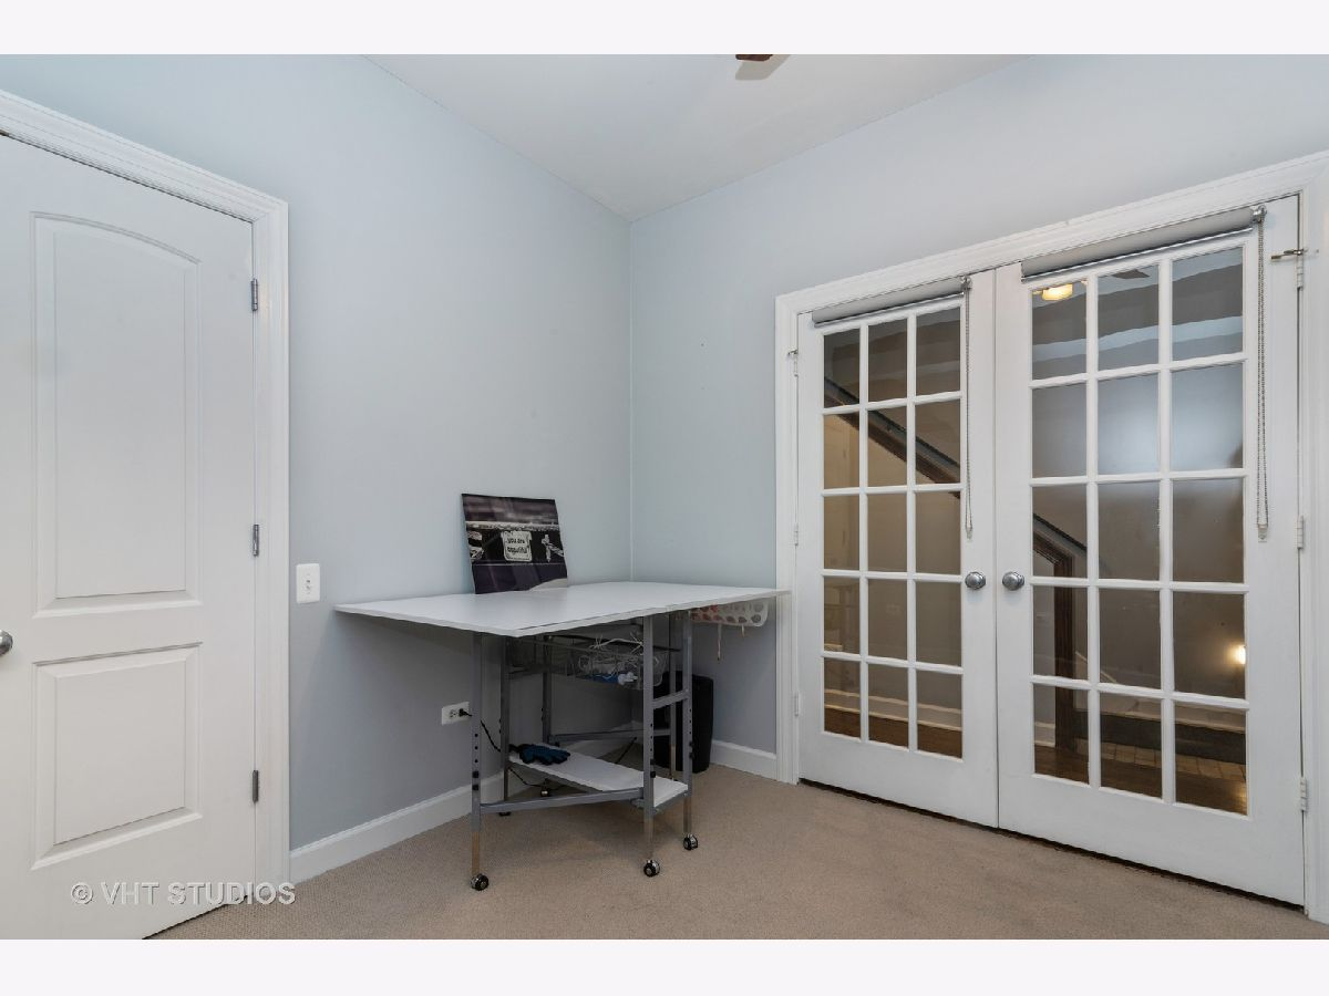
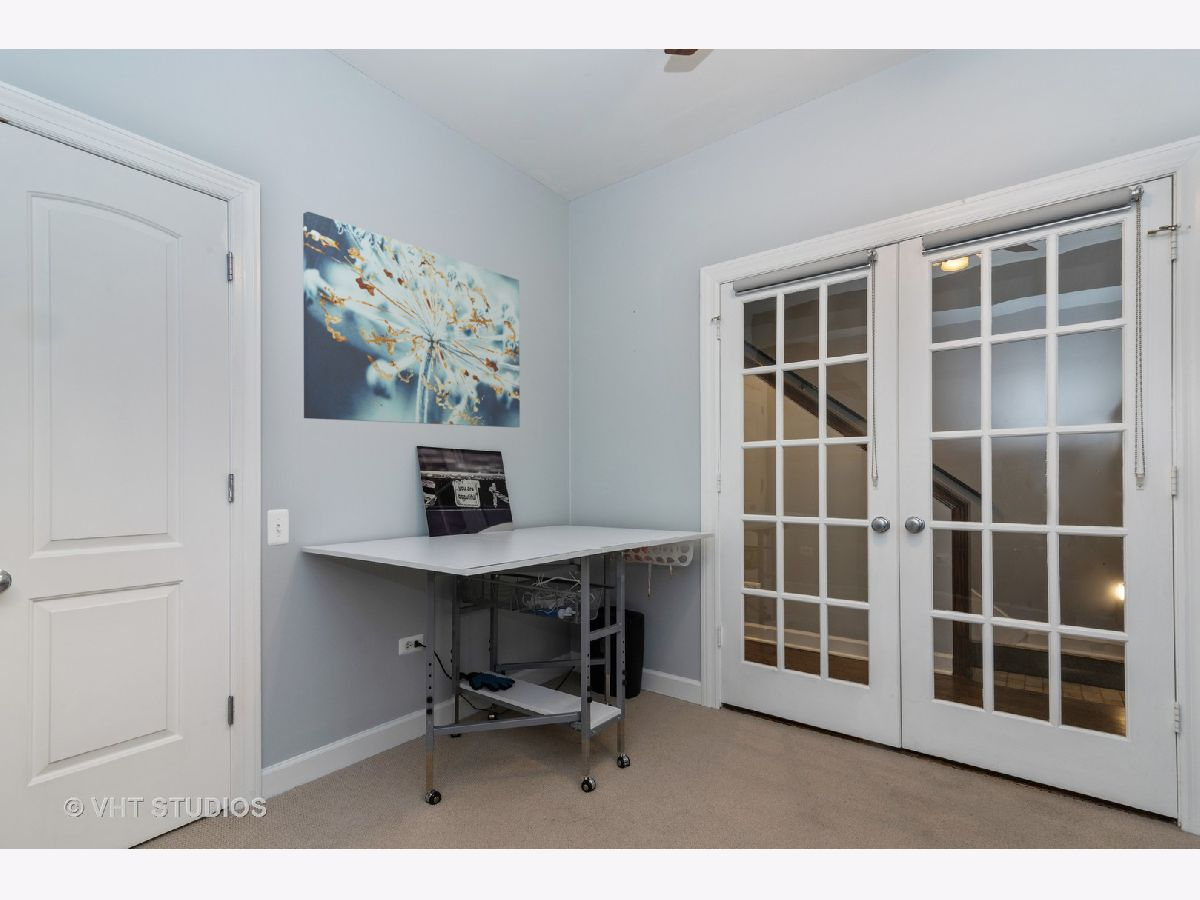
+ wall art [302,211,521,428]
